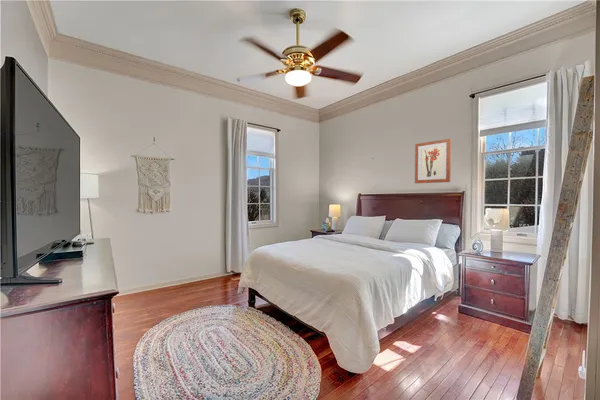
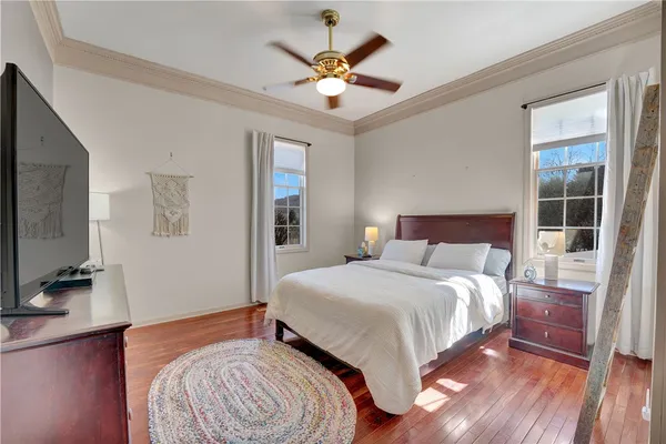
- wall art [414,138,452,184]
